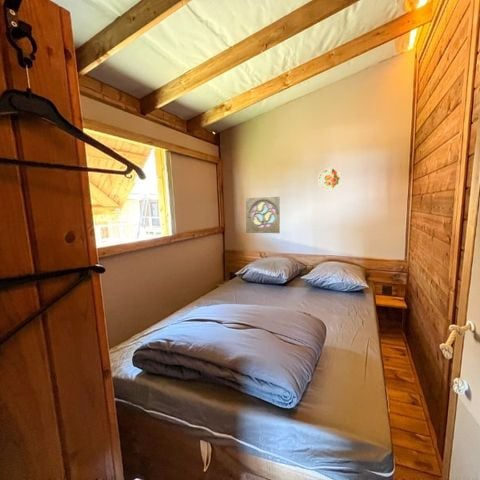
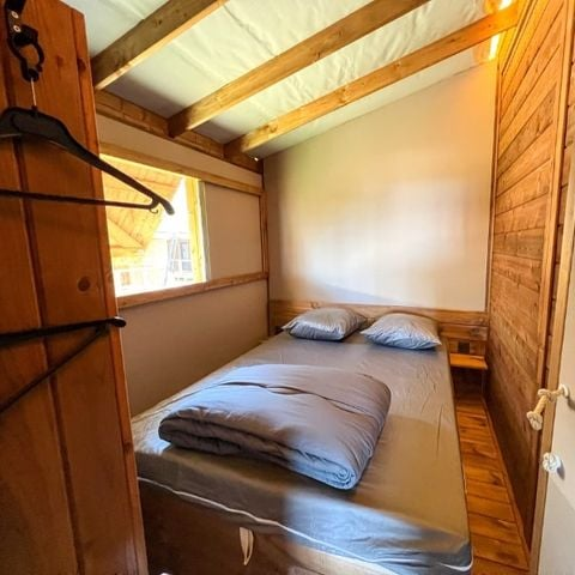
- decorative plate [317,167,342,192]
- wall ornament [245,196,281,234]
